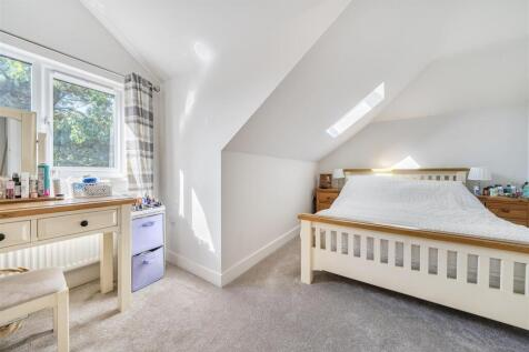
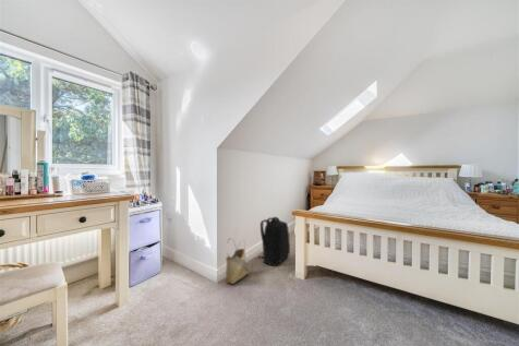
+ backpack [258,216,291,266]
+ woven basket [225,237,250,285]
